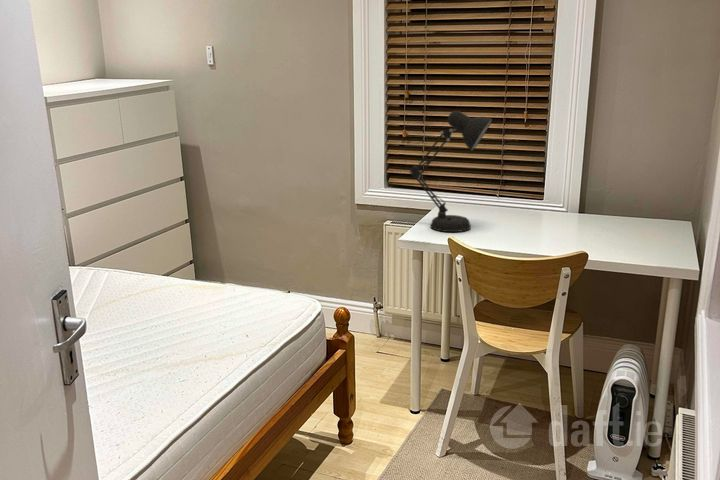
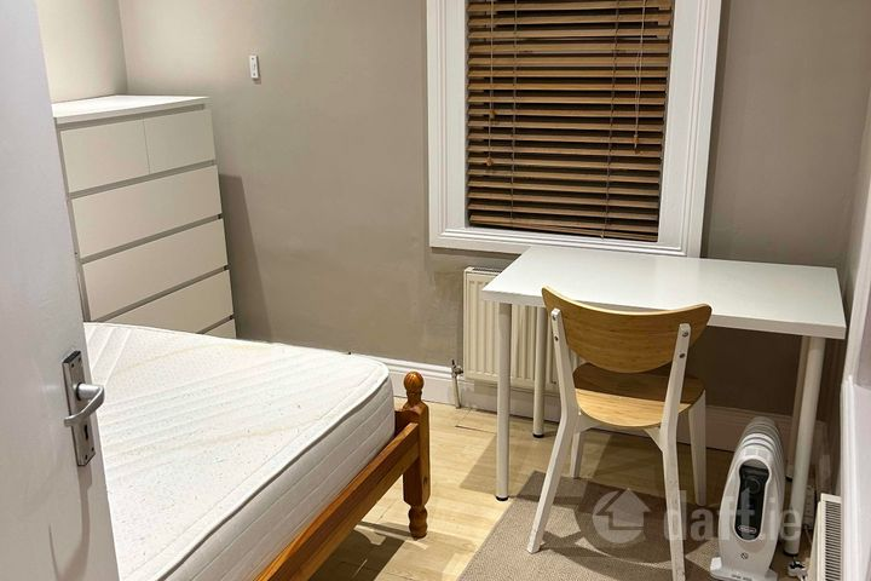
- desk lamp [409,110,493,233]
